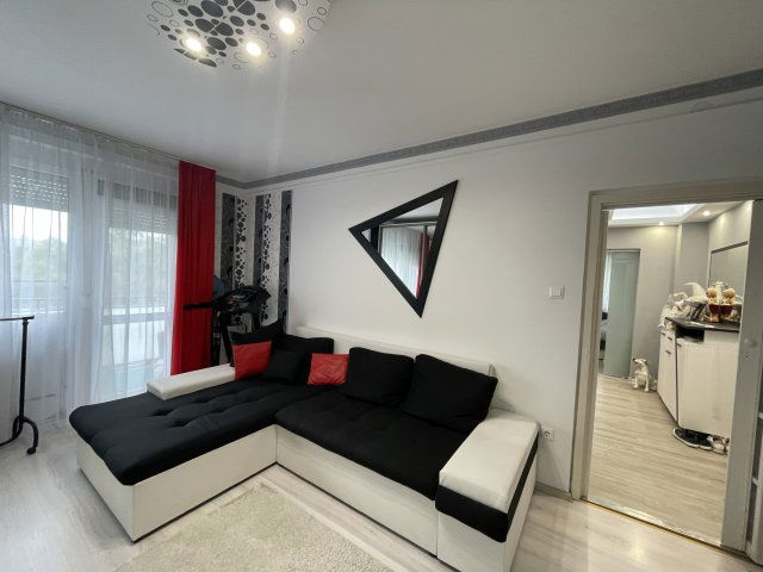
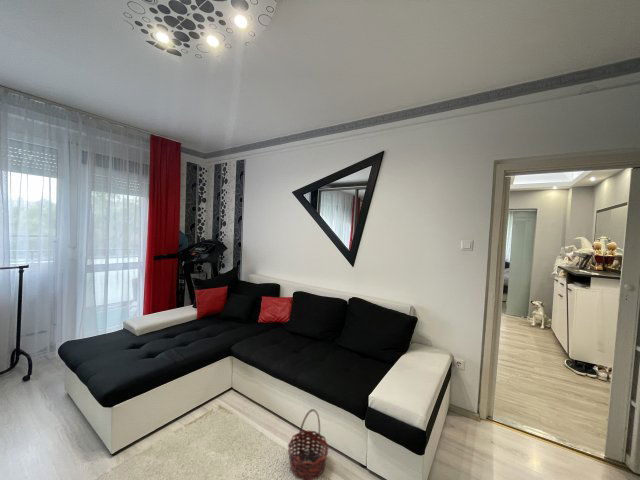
+ basket [287,408,330,480]
